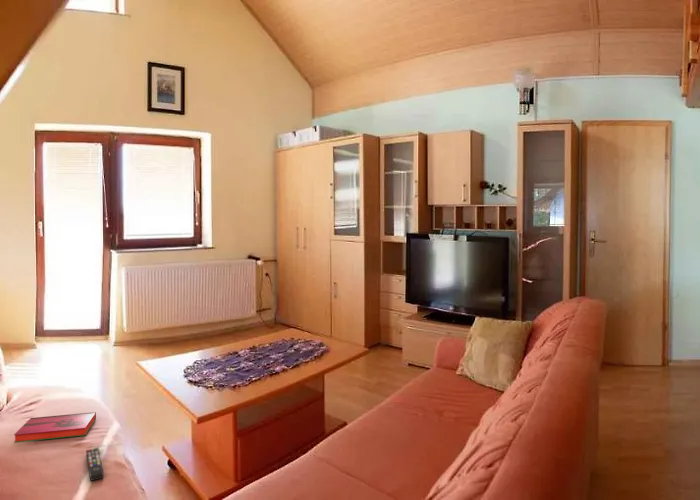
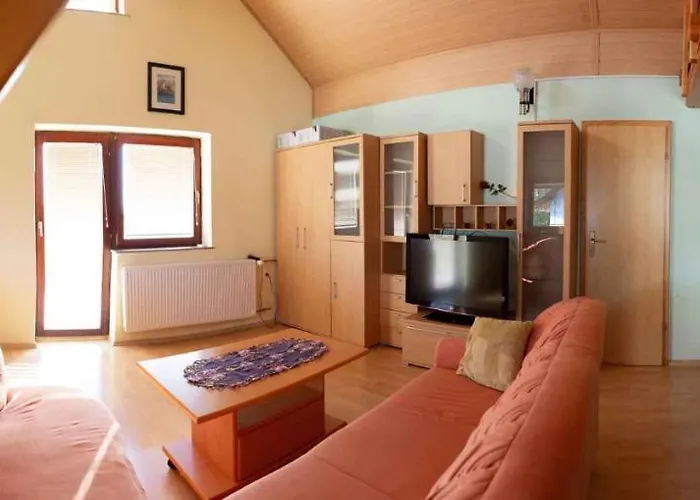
- hardback book [13,411,97,444]
- remote control [85,447,105,482]
